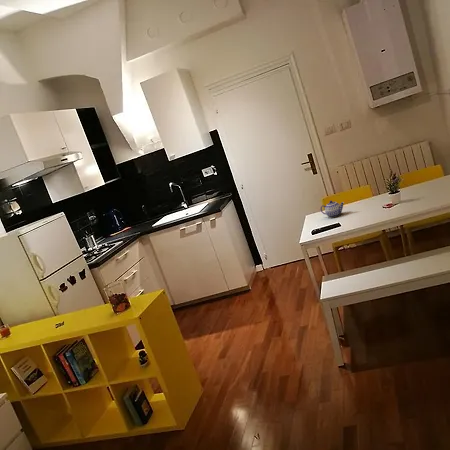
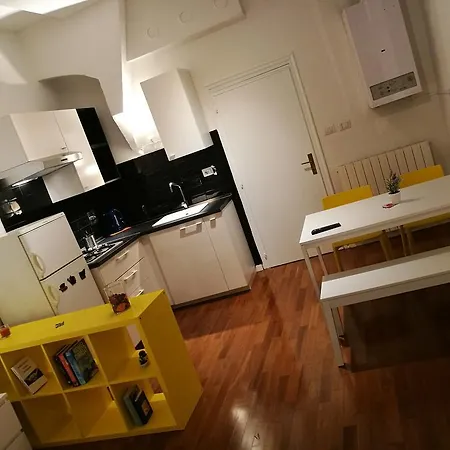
- teapot [320,200,345,219]
